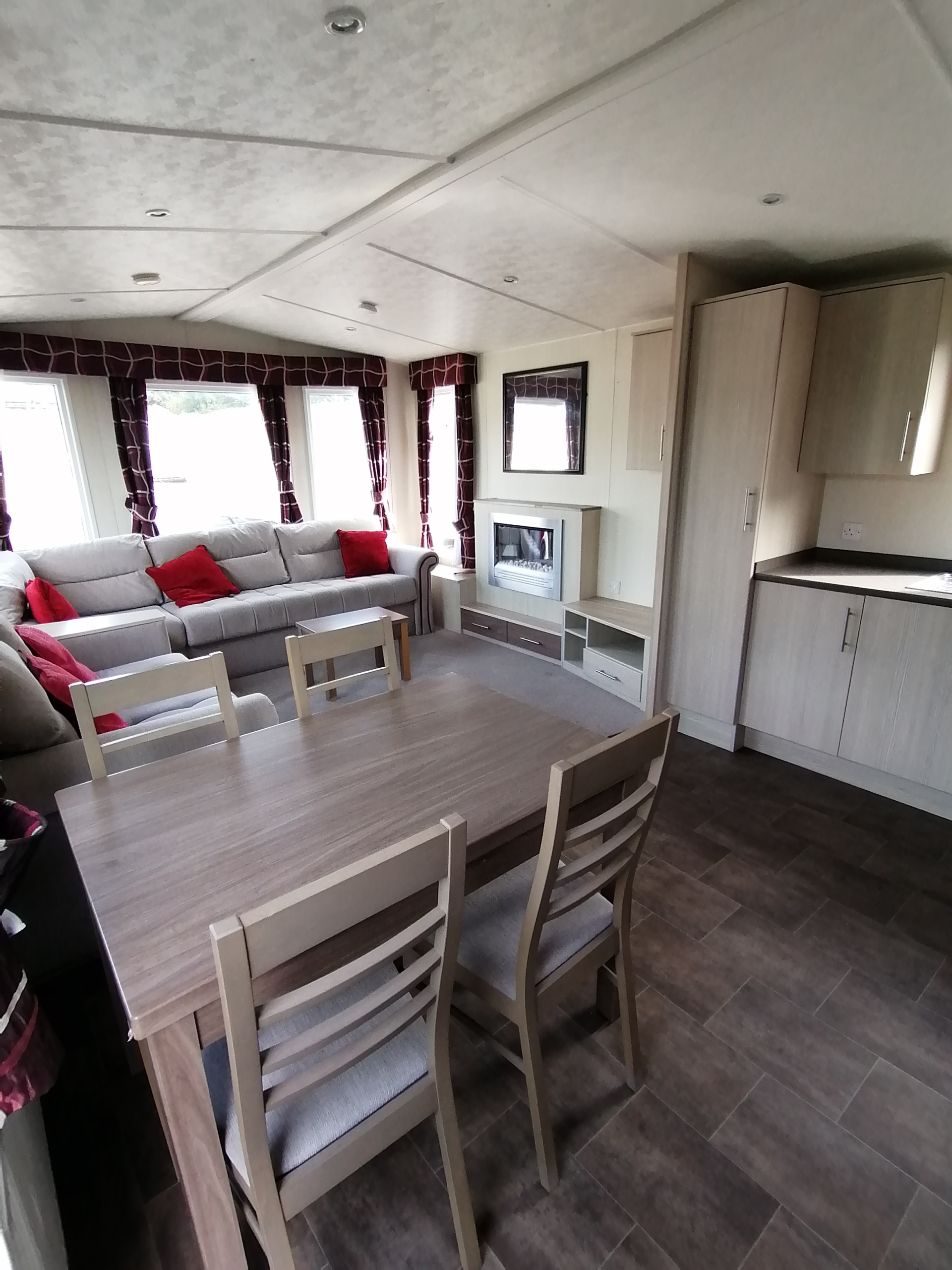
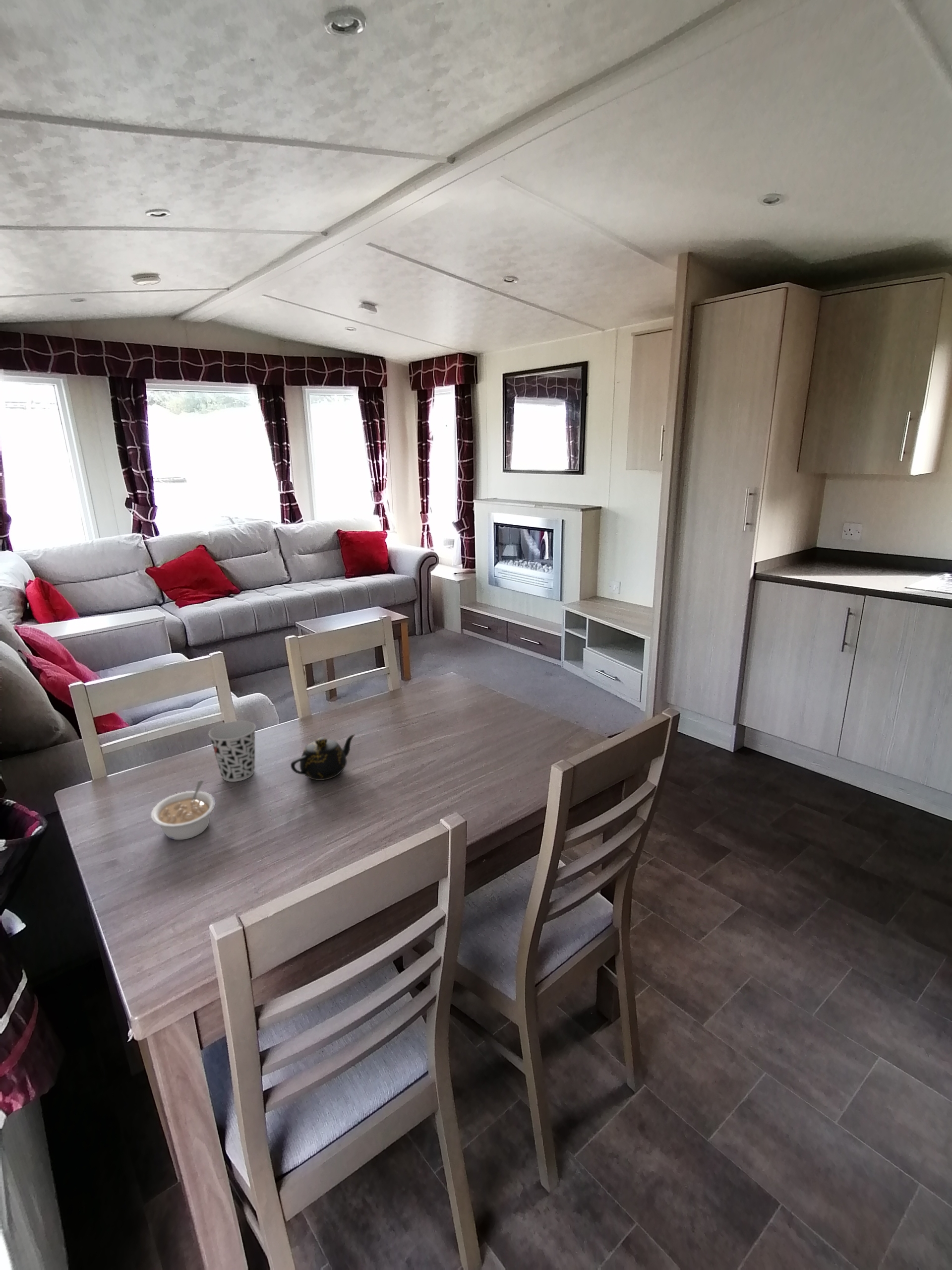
+ teapot [290,734,356,781]
+ cup [208,720,256,782]
+ legume [151,779,216,840]
